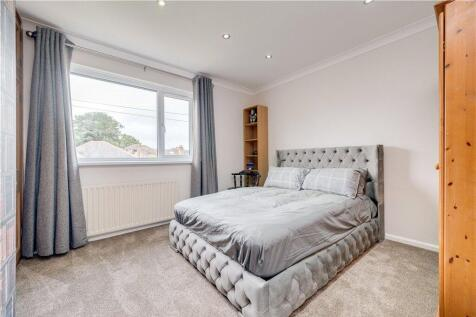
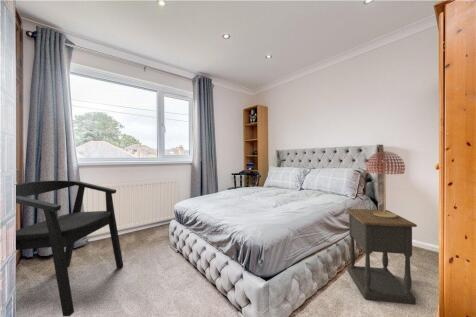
+ armchair [15,179,124,317]
+ nightstand [345,208,418,306]
+ table lamp [365,150,406,218]
